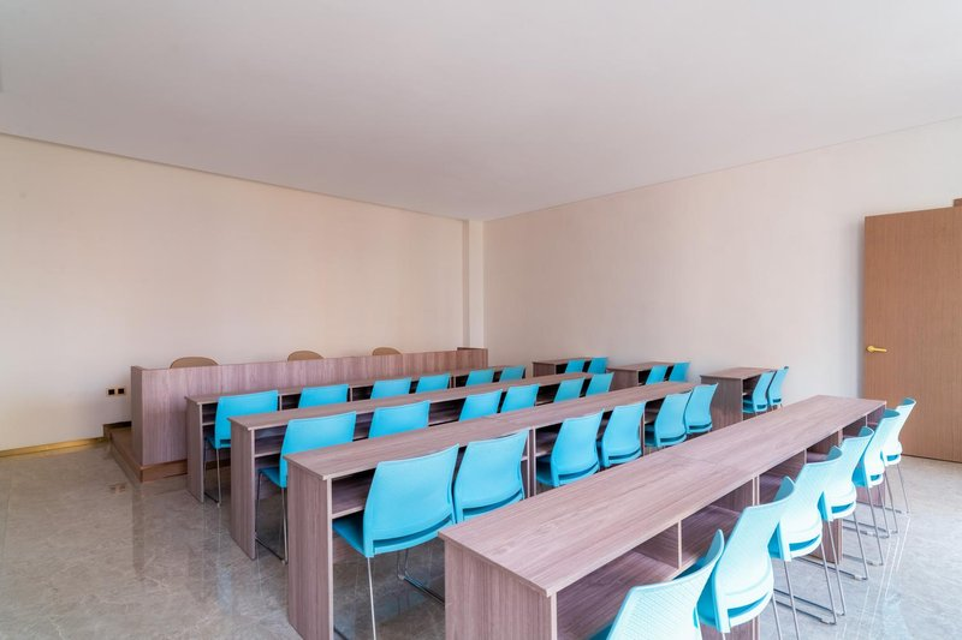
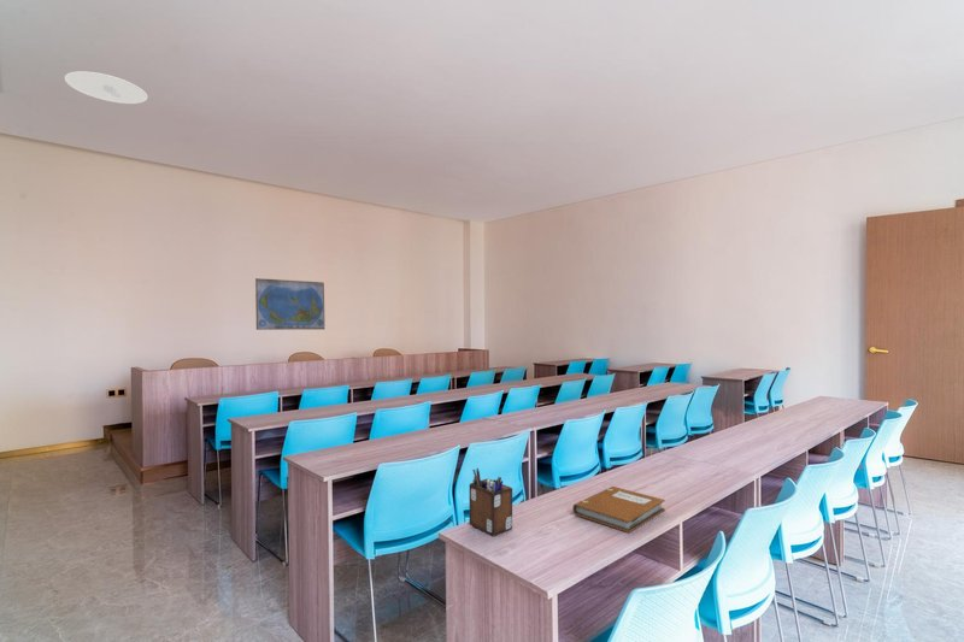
+ world map [254,277,327,331]
+ notebook [571,485,666,534]
+ ceiling light [64,70,149,105]
+ desk organizer [469,467,513,537]
